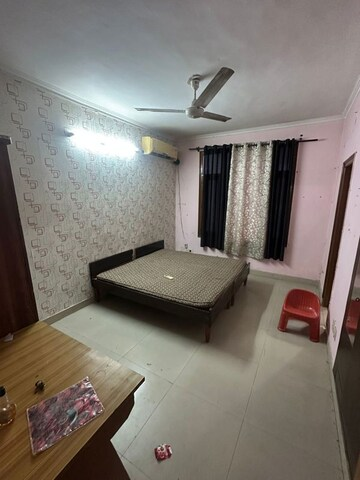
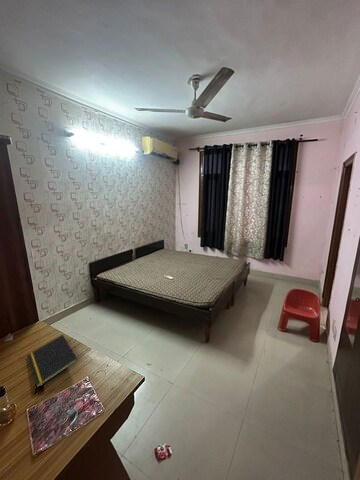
+ notepad [26,334,79,389]
